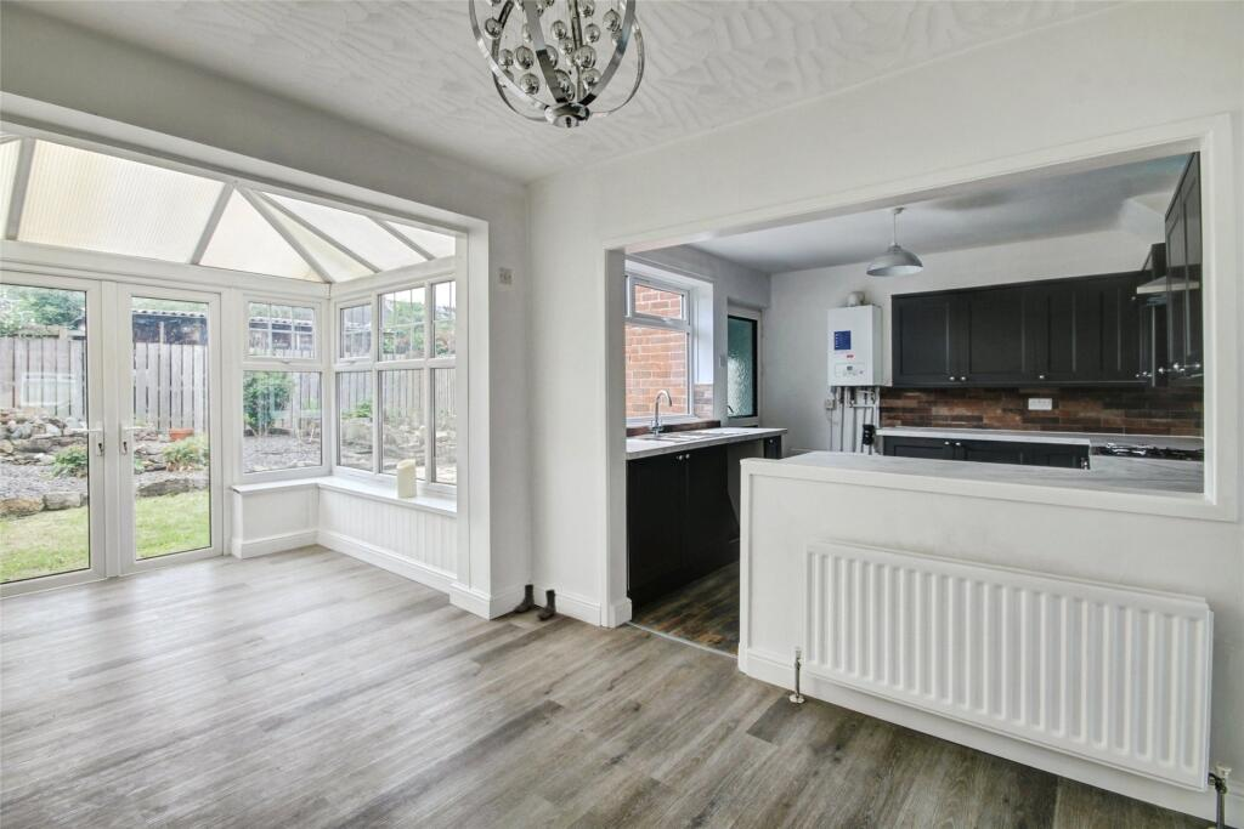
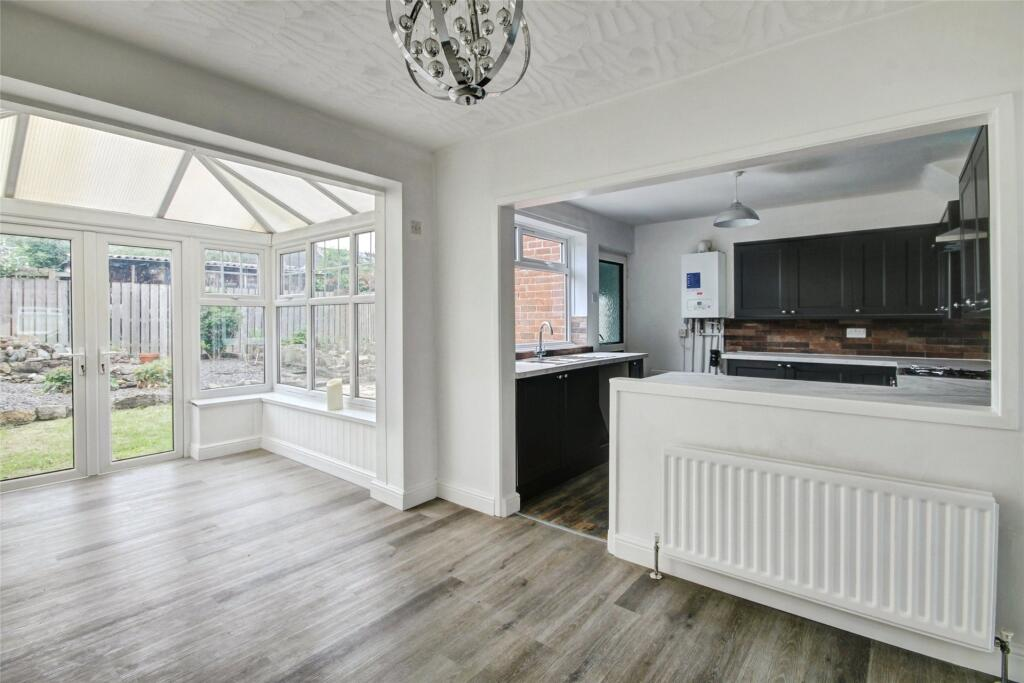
- boots [513,583,558,620]
